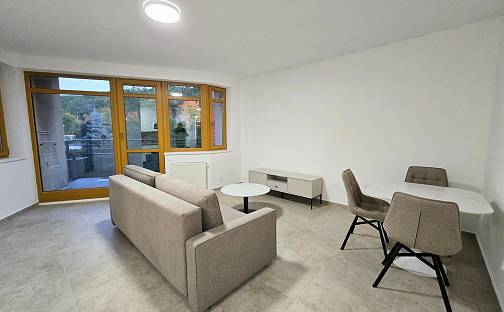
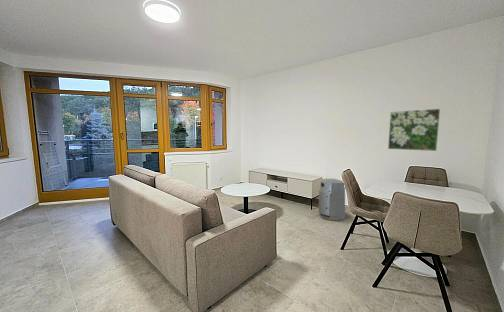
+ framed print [387,108,441,152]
+ air purifier [318,178,346,221]
